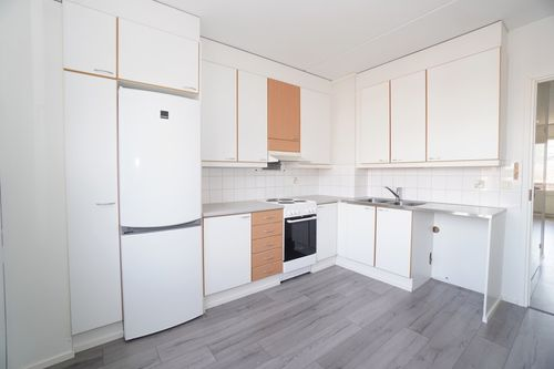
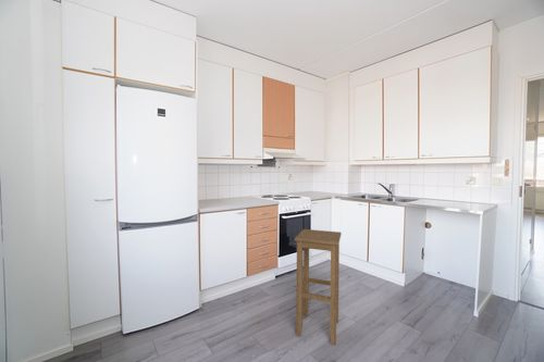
+ stool [294,228,343,346]
